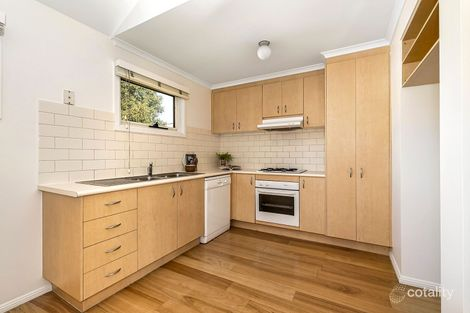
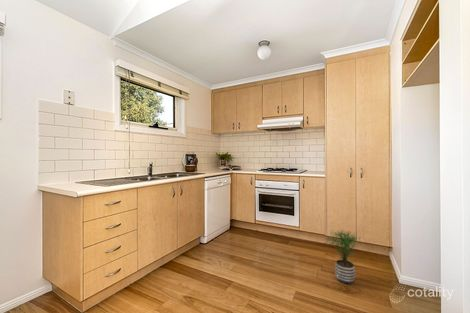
+ potted plant [324,229,363,285]
